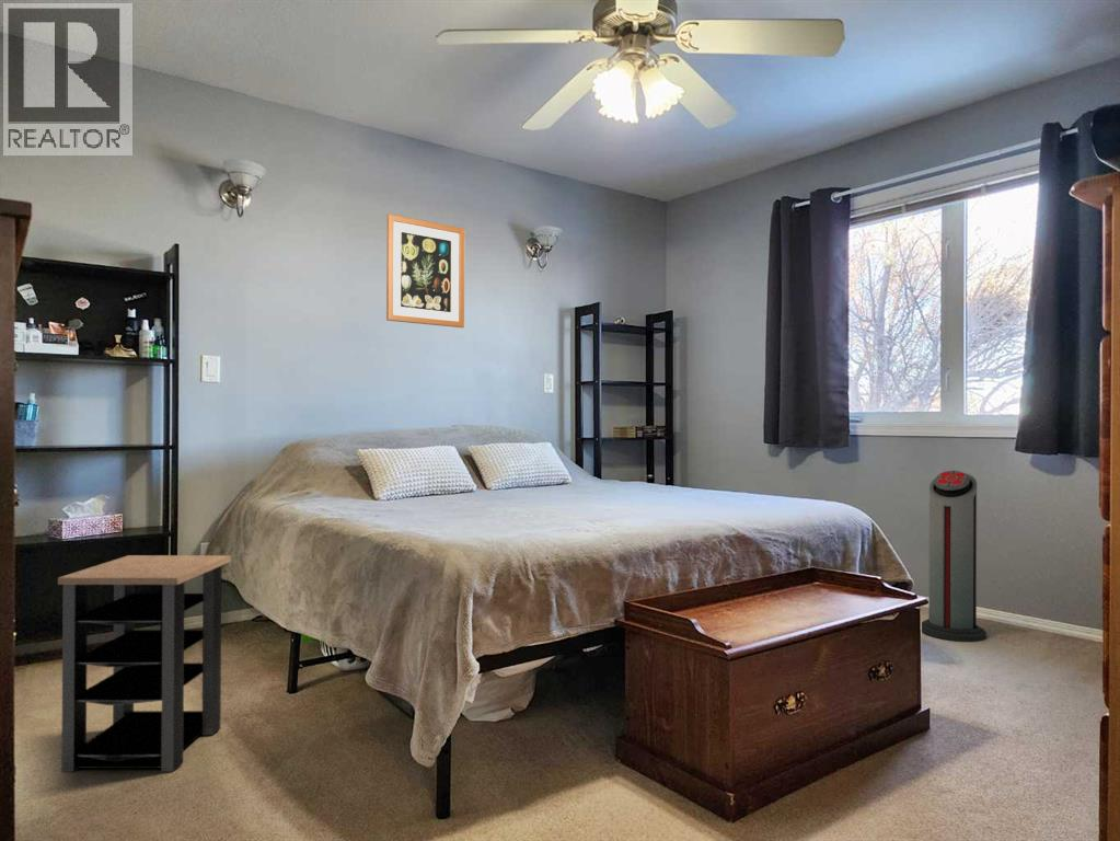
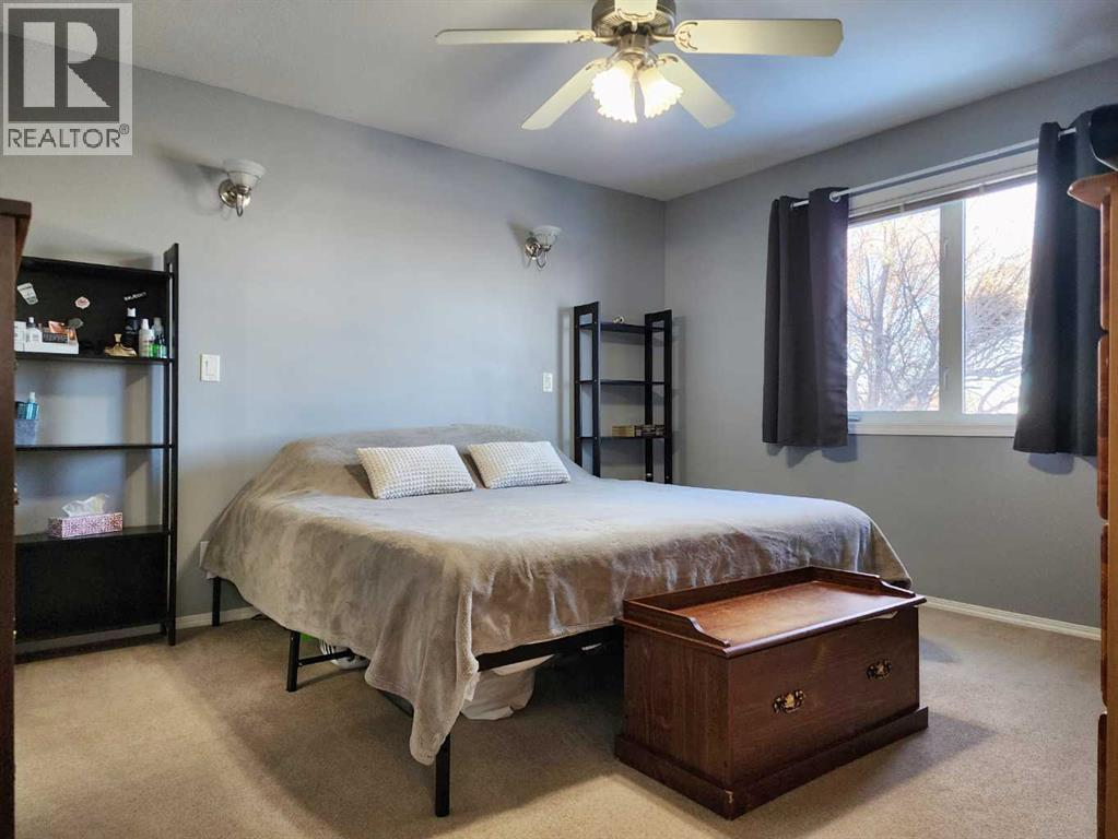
- side table [57,554,232,773]
- wall art [385,212,465,329]
- air purifier [921,470,988,643]
